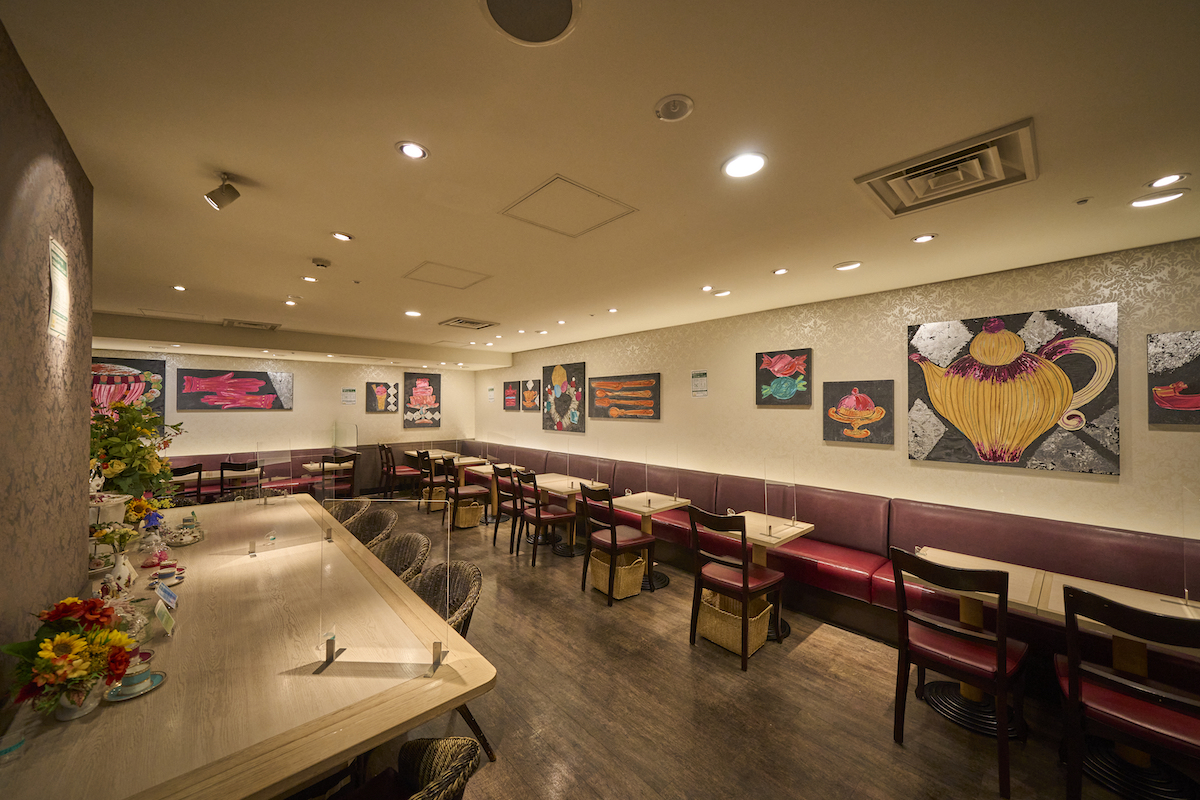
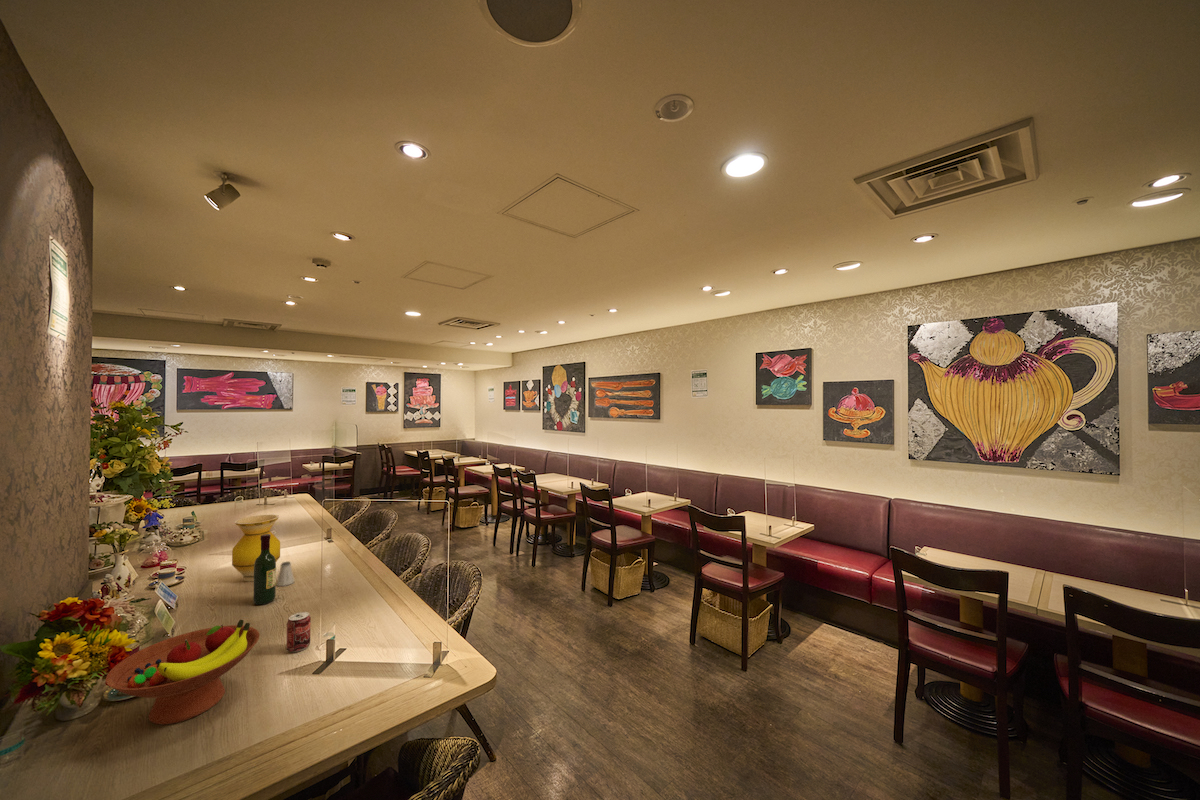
+ wine bottle [252,534,277,606]
+ fruit bowl [105,619,260,726]
+ saltshaker [276,561,295,587]
+ beverage can [286,611,312,653]
+ vase [231,514,281,582]
